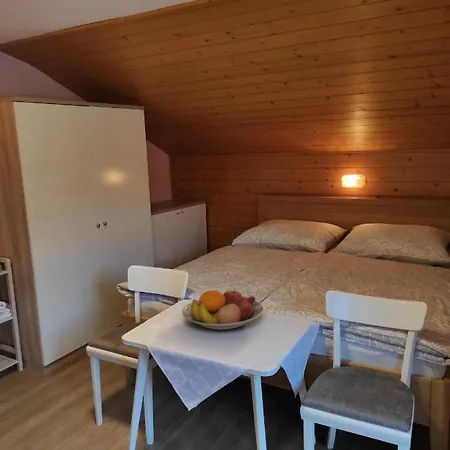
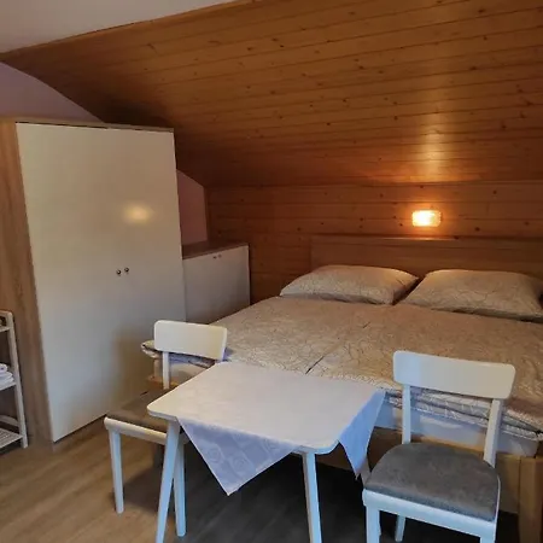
- fruit bowl [181,289,265,331]
